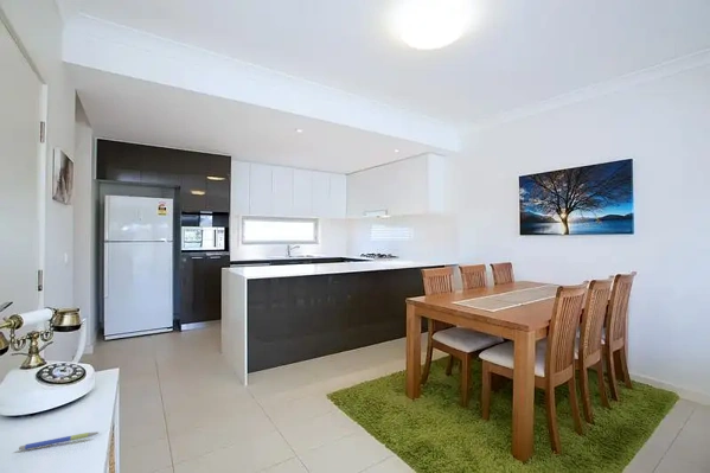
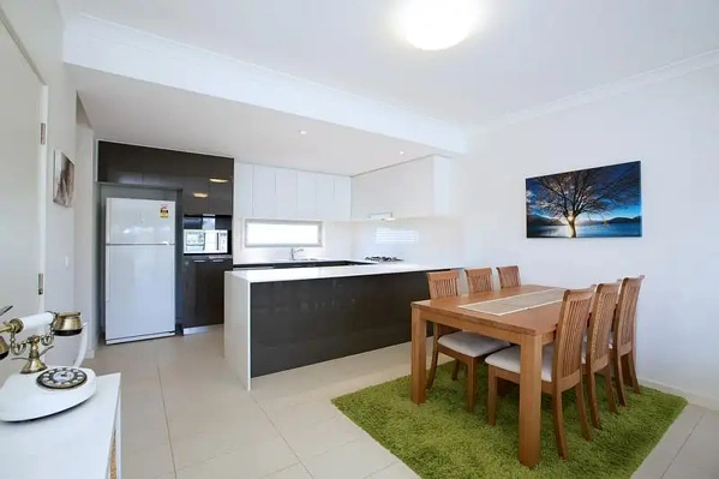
- pen [18,430,100,452]
